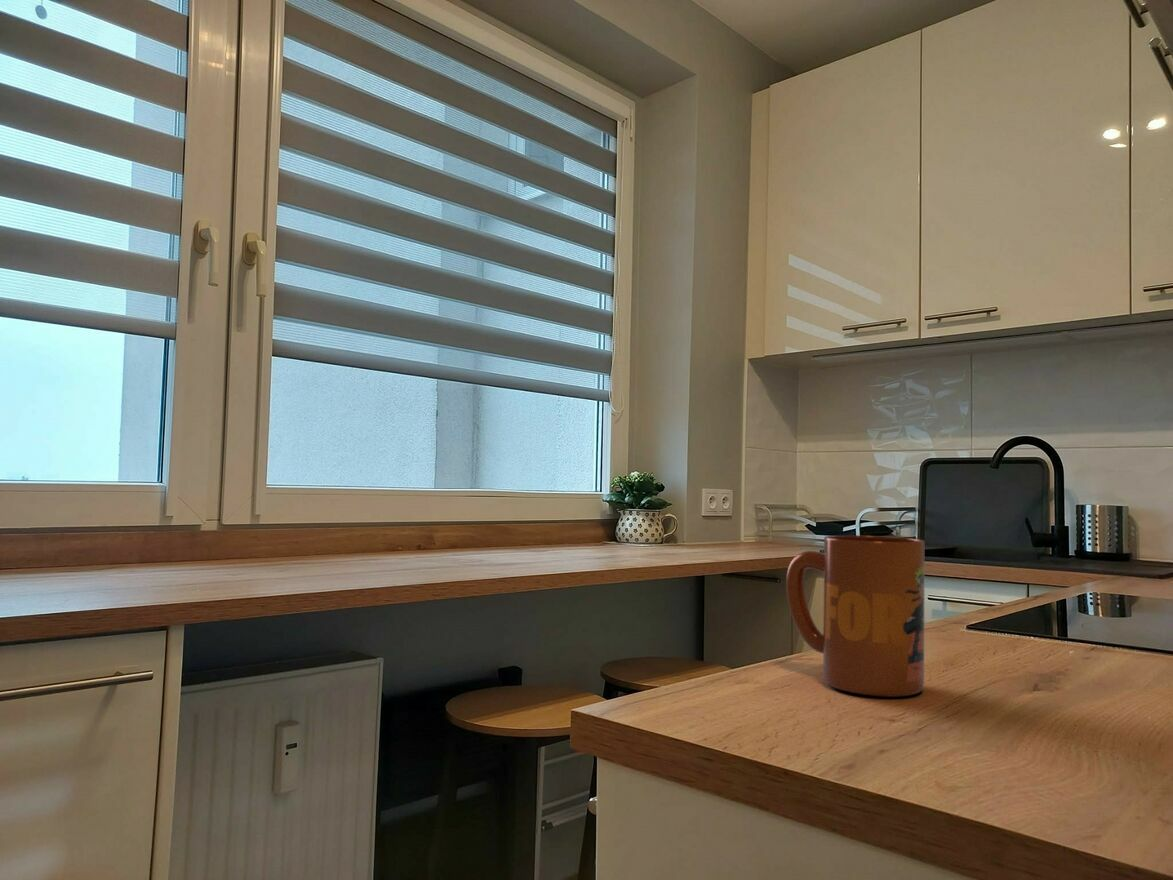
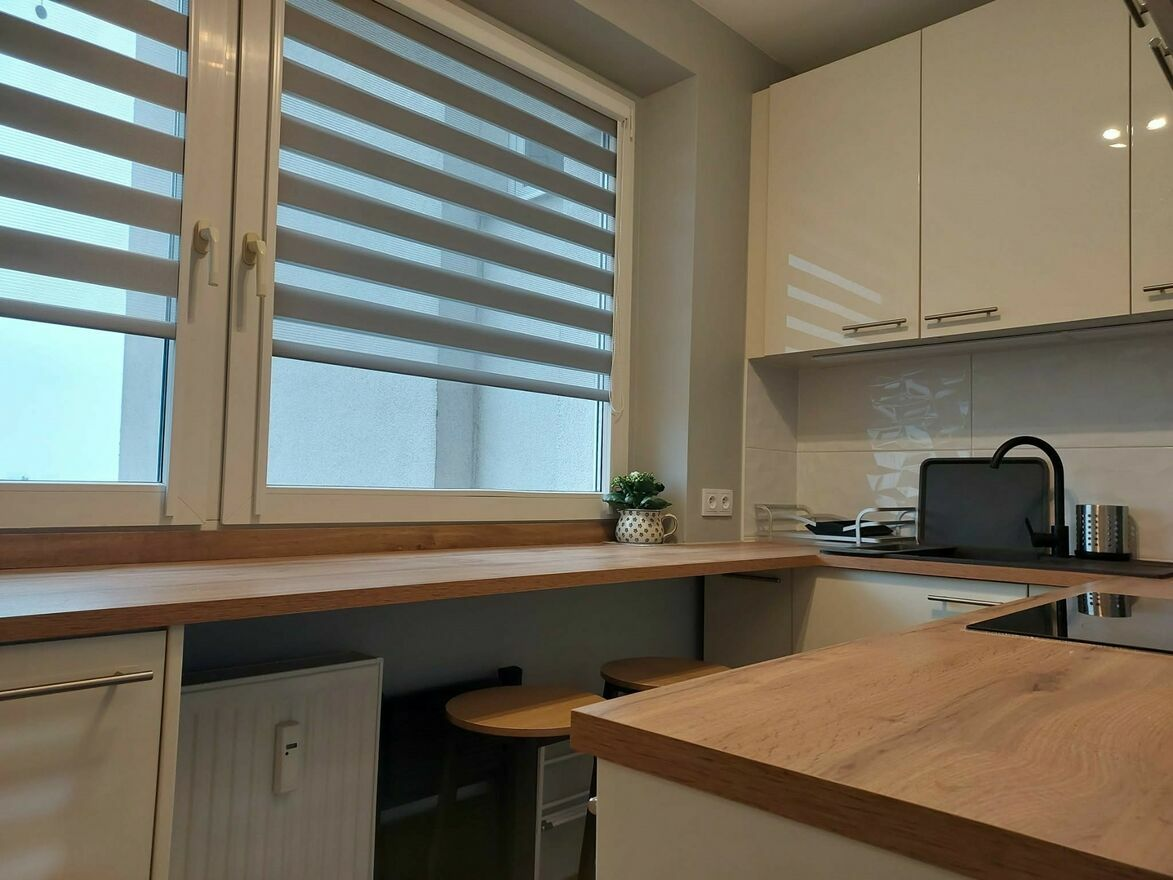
- mug [785,534,925,698]
